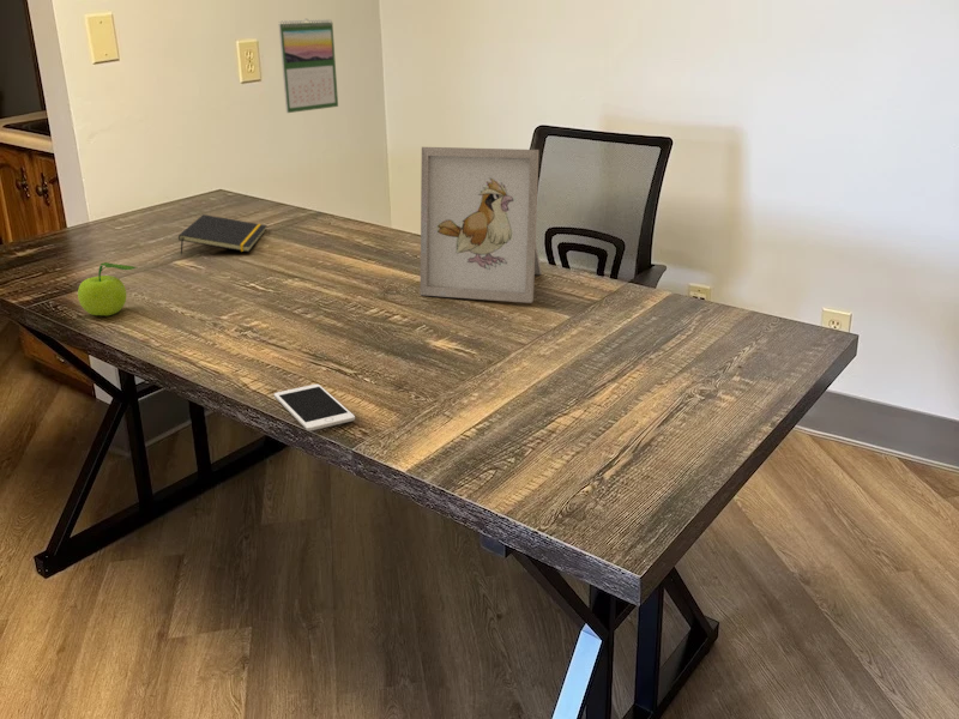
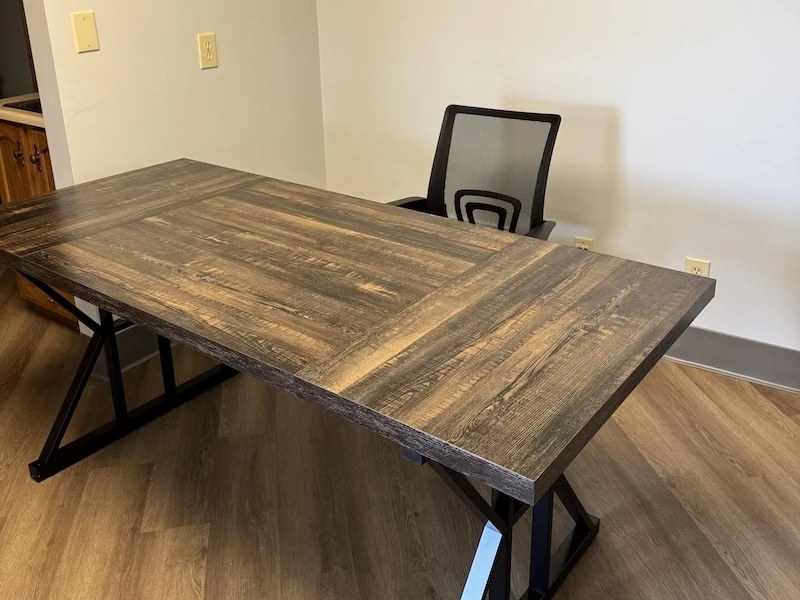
- calendar [278,18,339,114]
- picture frame [420,146,543,304]
- fruit [77,261,137,318]
- notepad [177,213,267,255]
- cell phone [273,383,356,431]
